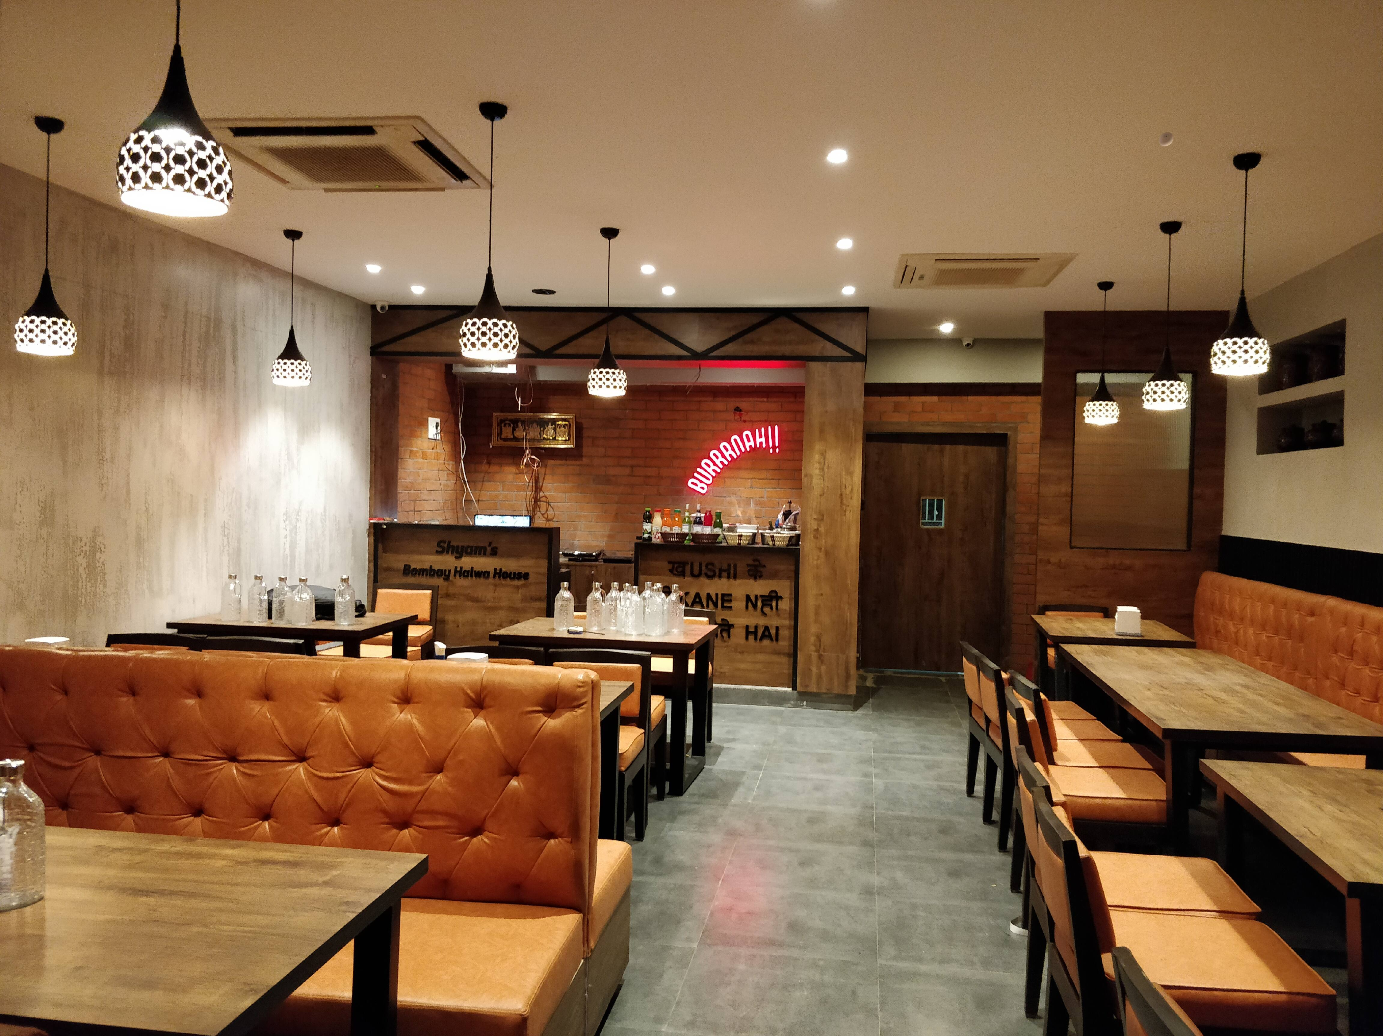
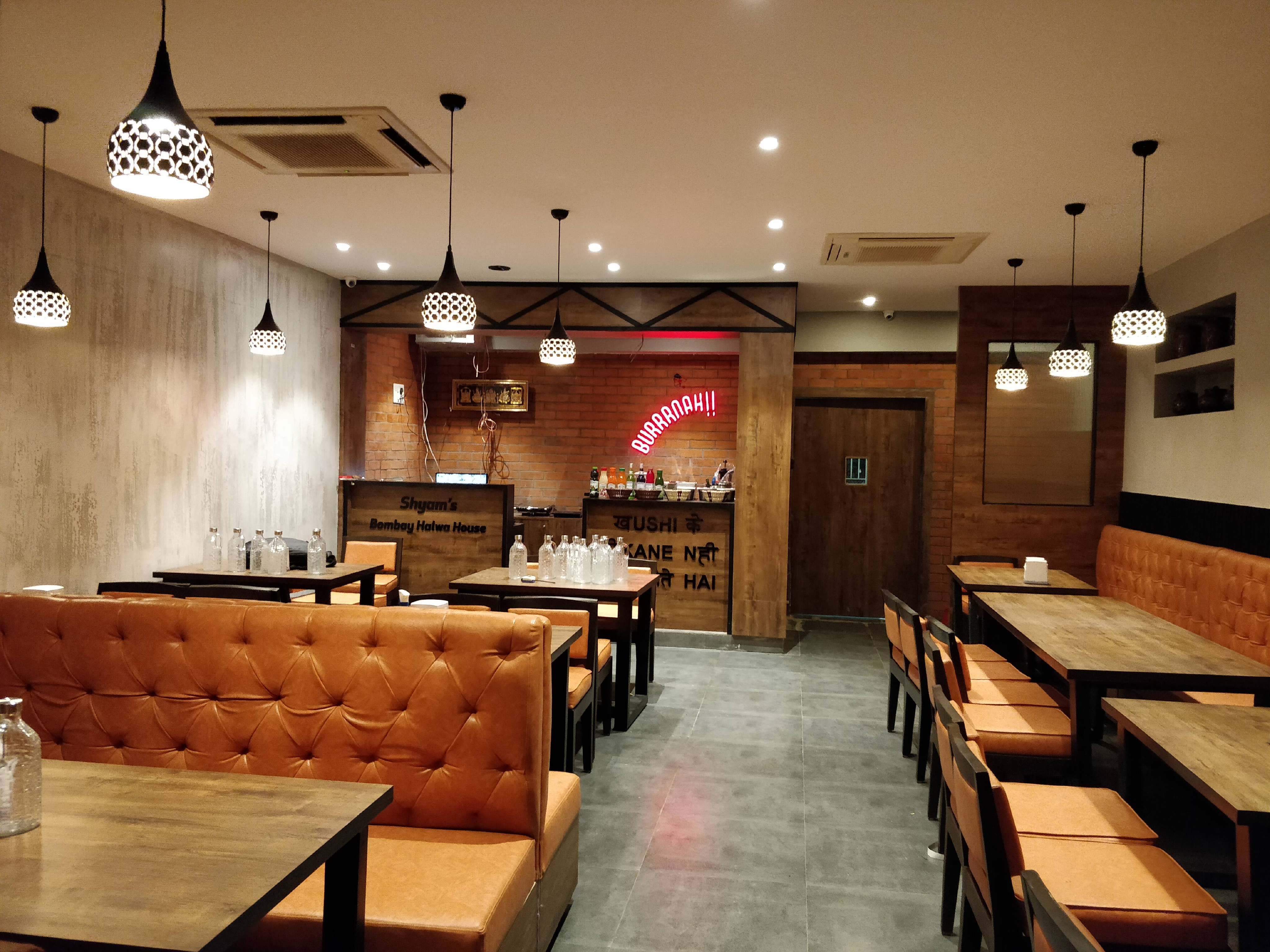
- eyeball [1159,132,1174,147]
